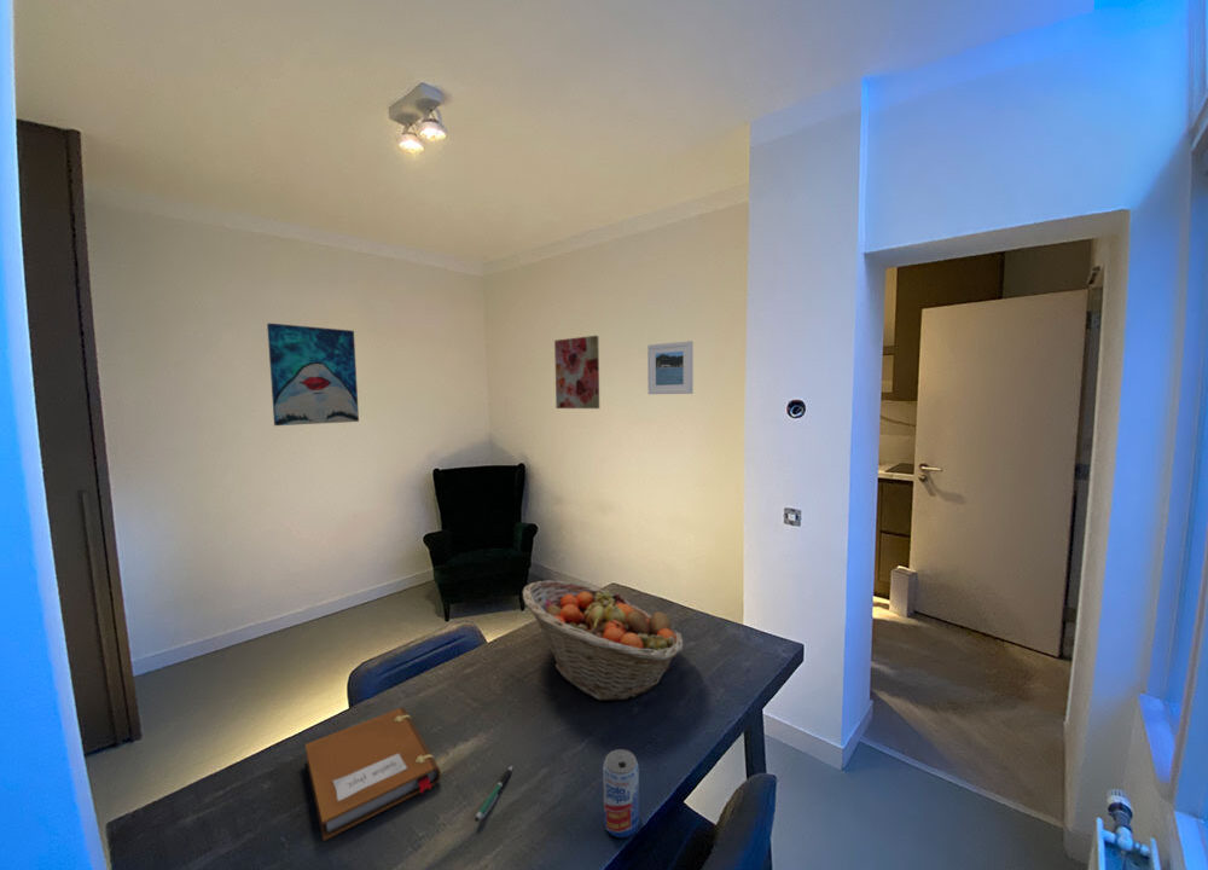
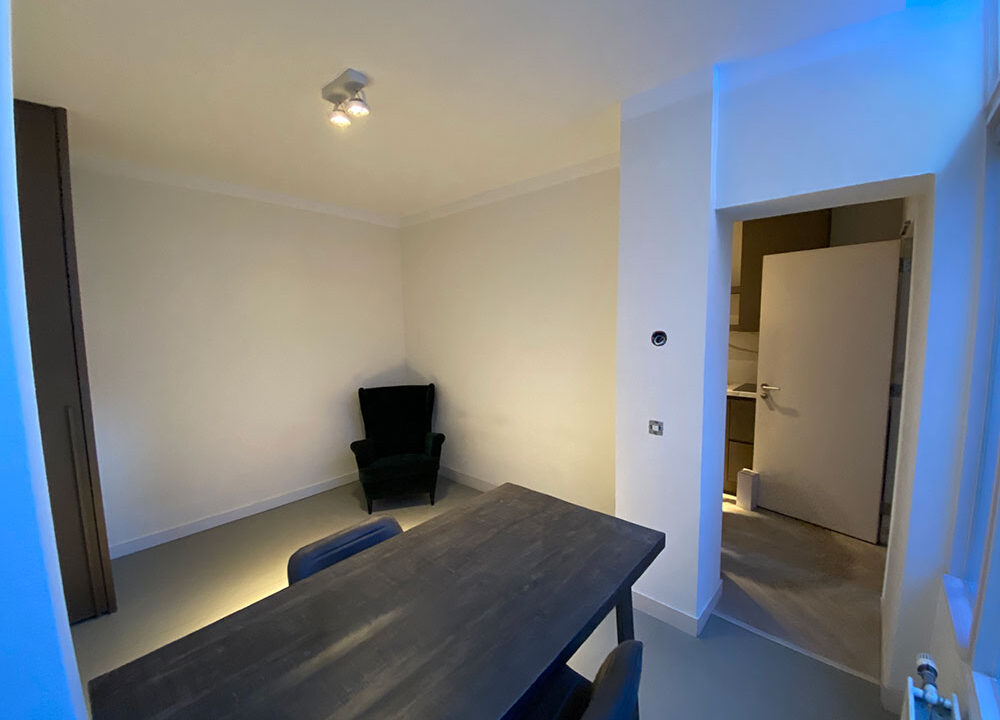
- wall art [266,323,360,427]
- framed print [646,340,693,395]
- beverage can [602,748,640,839]
- notebook [304,707,442,842]
- wall art [553,335,600,410]
- fruit basket [522,579,685,702]
- pen [474,765,513,823]
